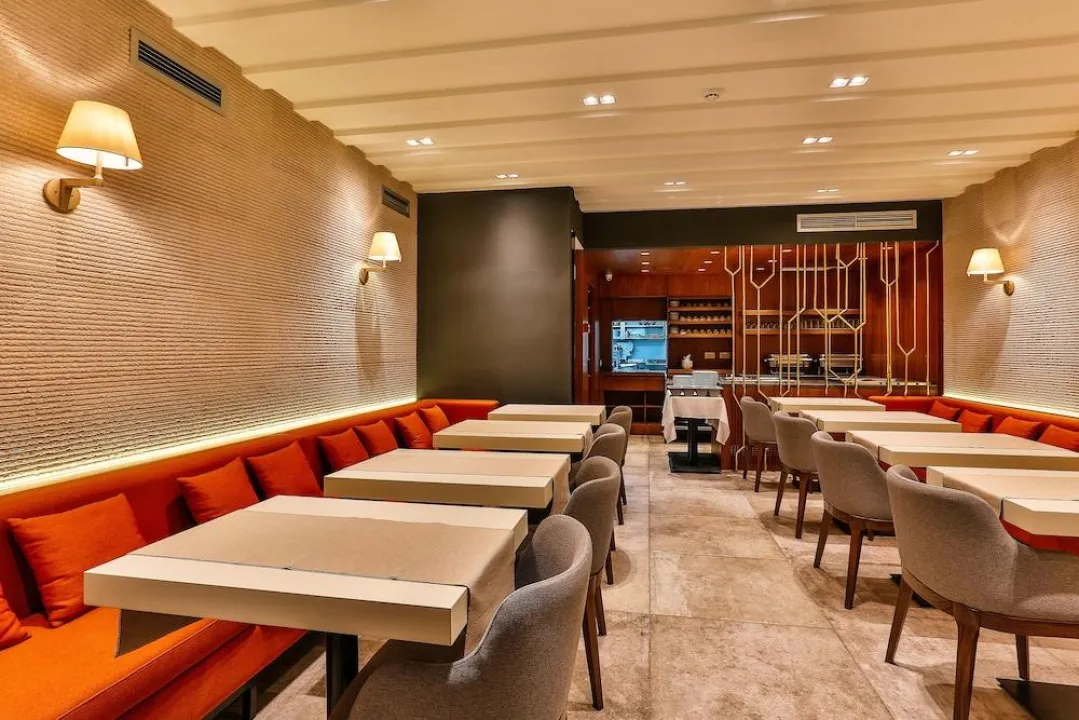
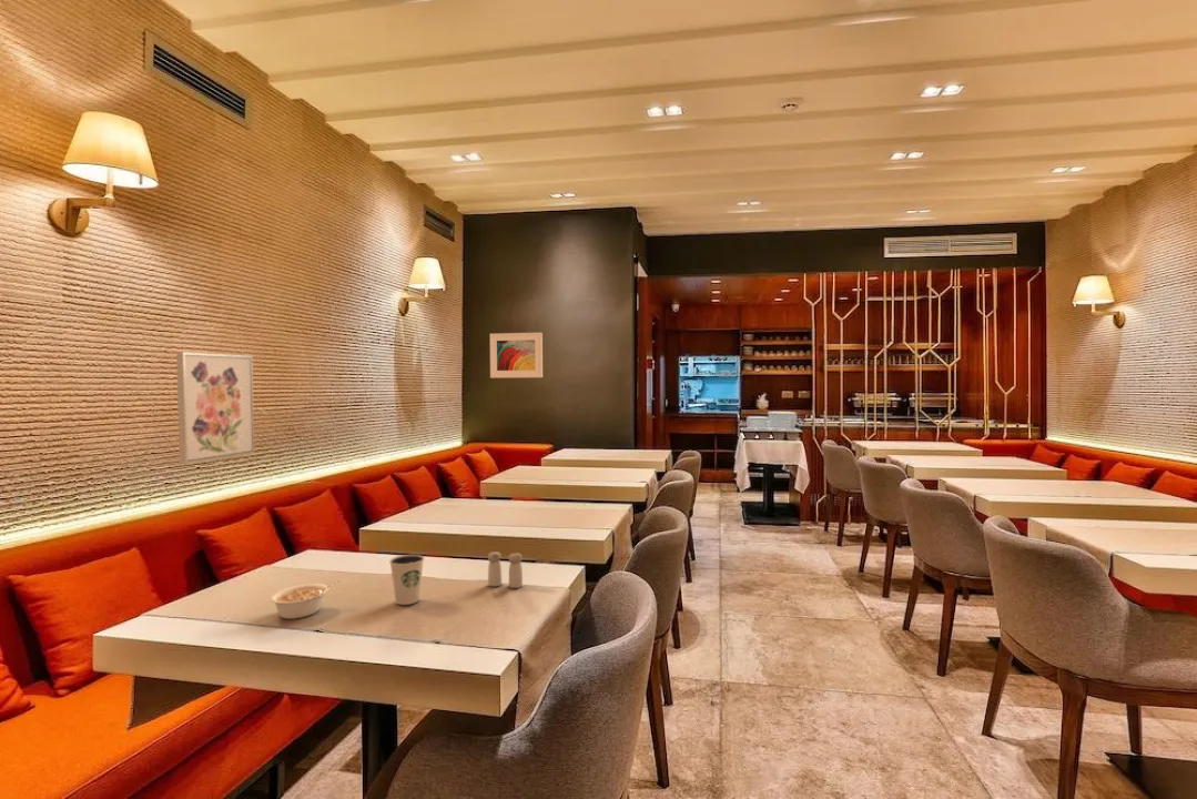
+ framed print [489,332,544,378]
+ wall art [175,351,255,465]
+ salt and pepper shaker [487,550,524,589]
+ legume [268,579,342,620]
+ dixie cup [388,554,425,606]
